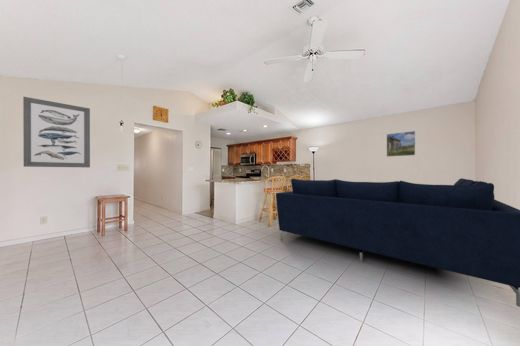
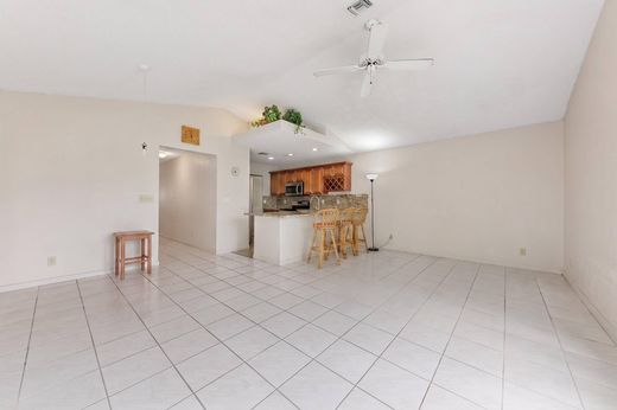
- wall art [22,96,91,168]
- sofa [275,177,520,308]
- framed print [386,130,416,158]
